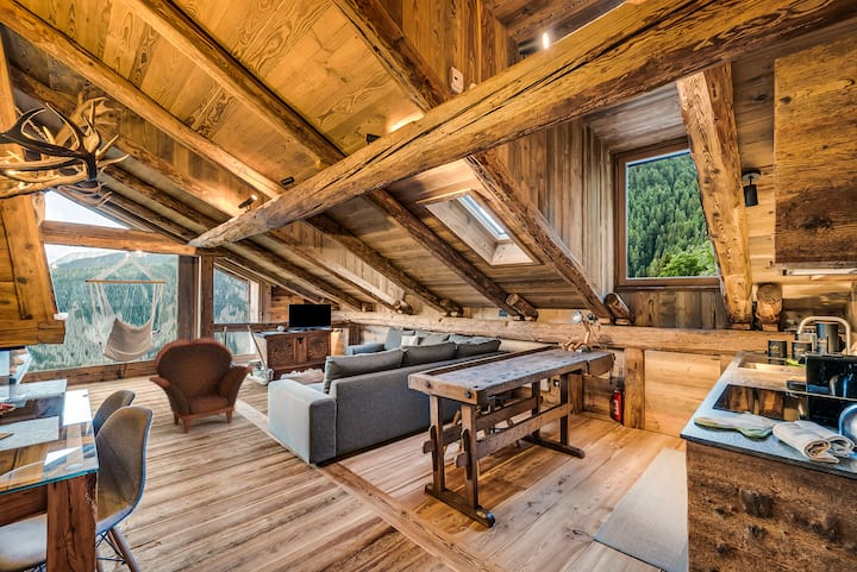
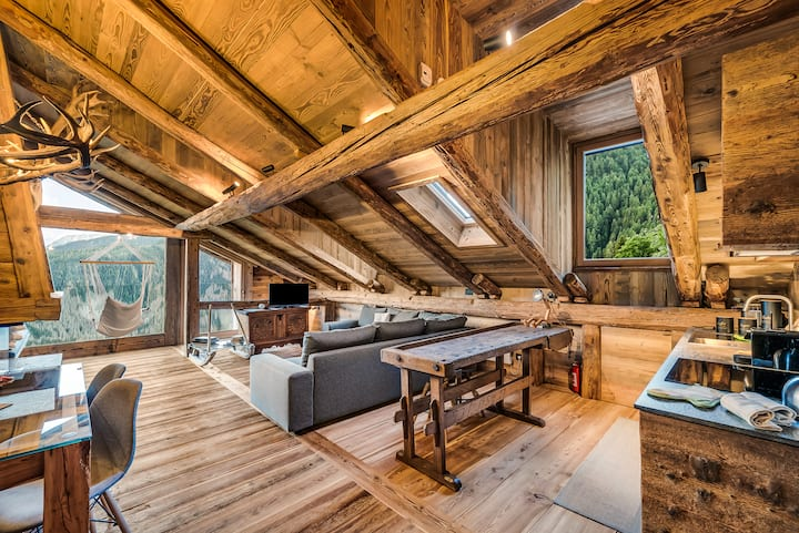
- armchair [148,335,254,434]
